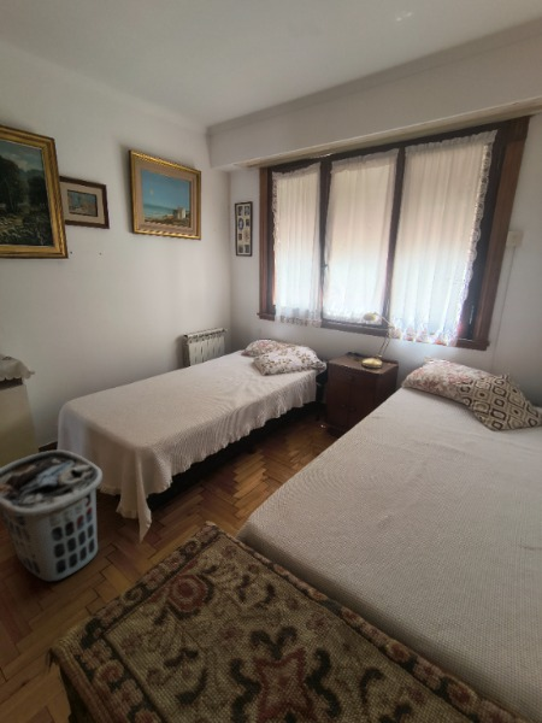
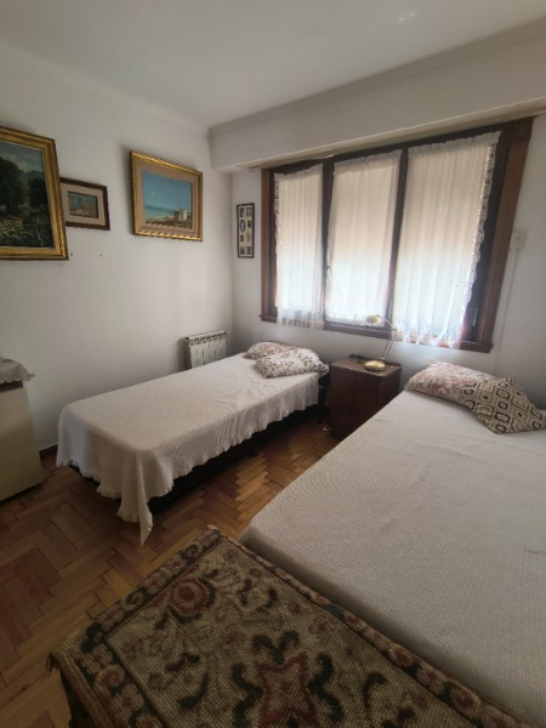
- clothes hamper [0,449,104,582]
